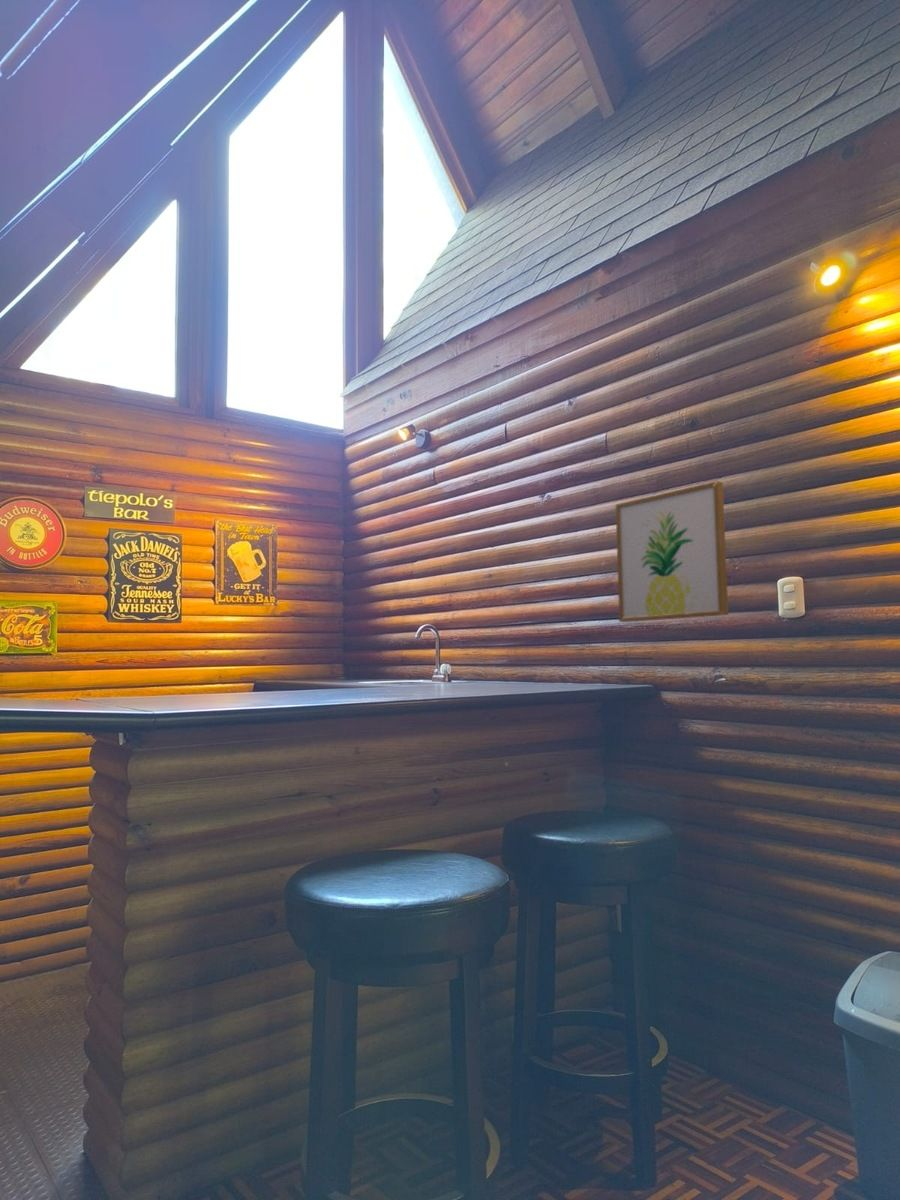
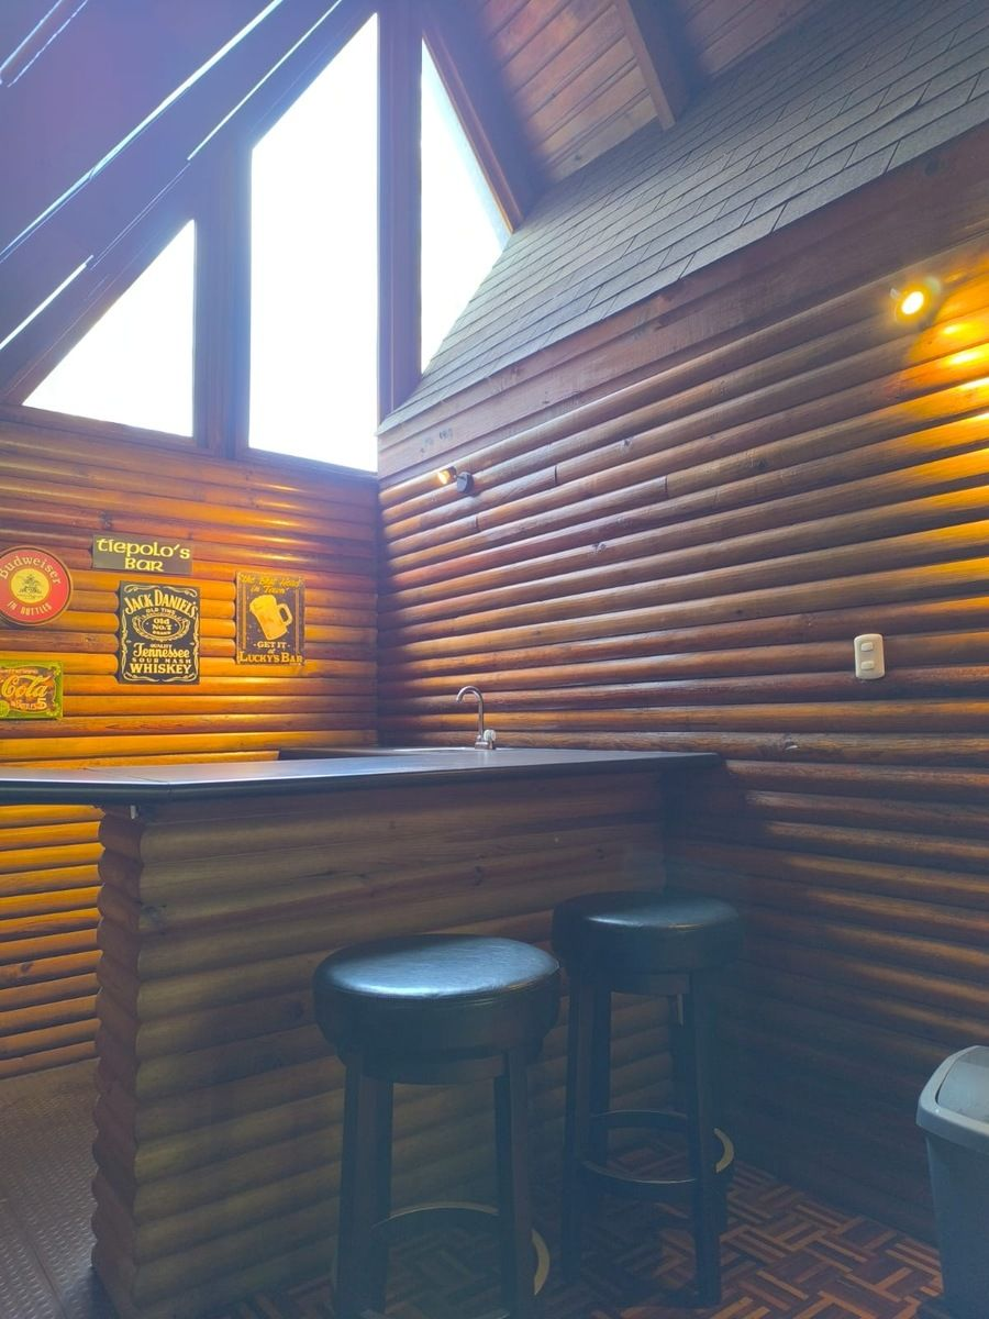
- wall art [615,480,729,623]
